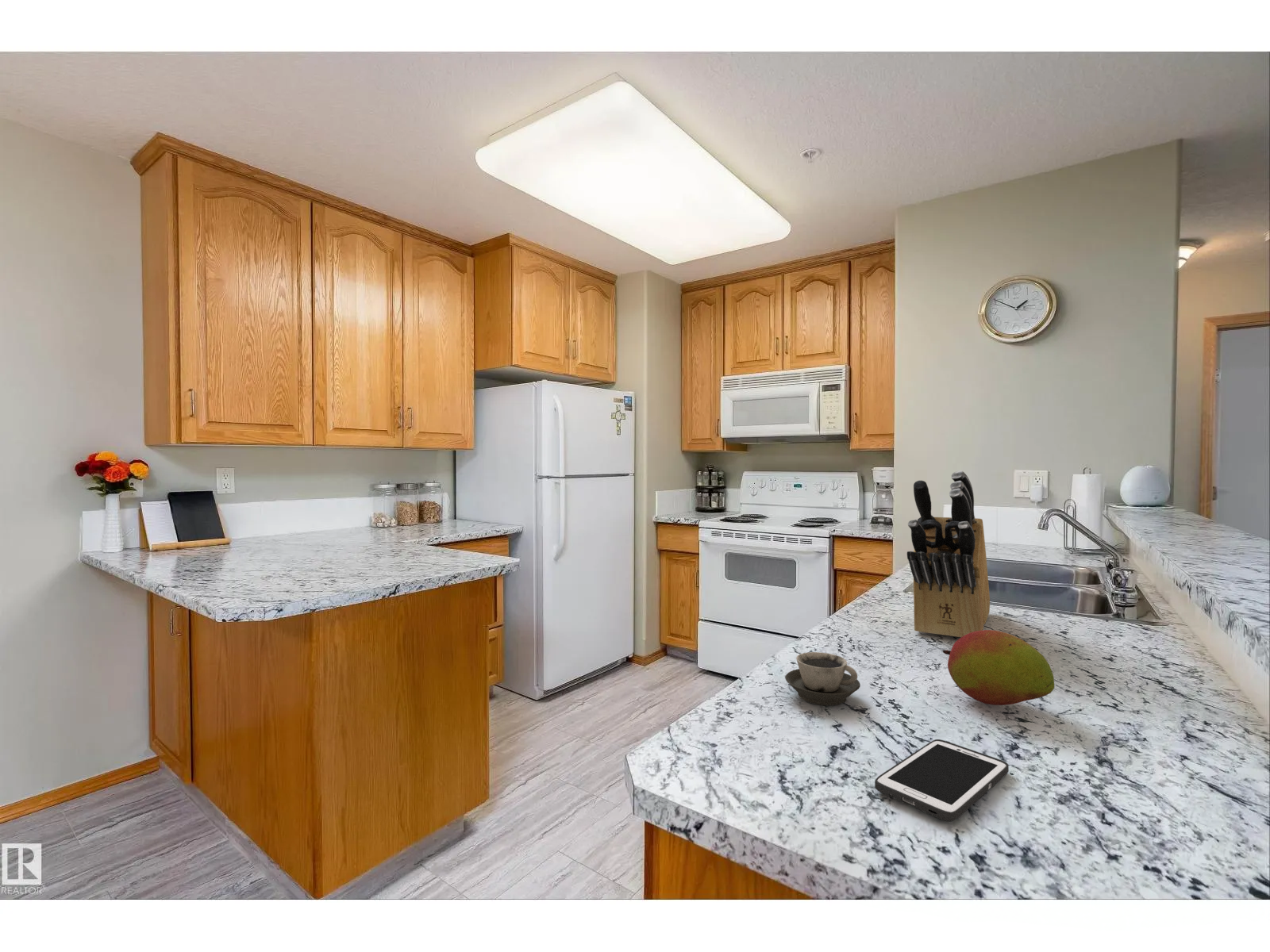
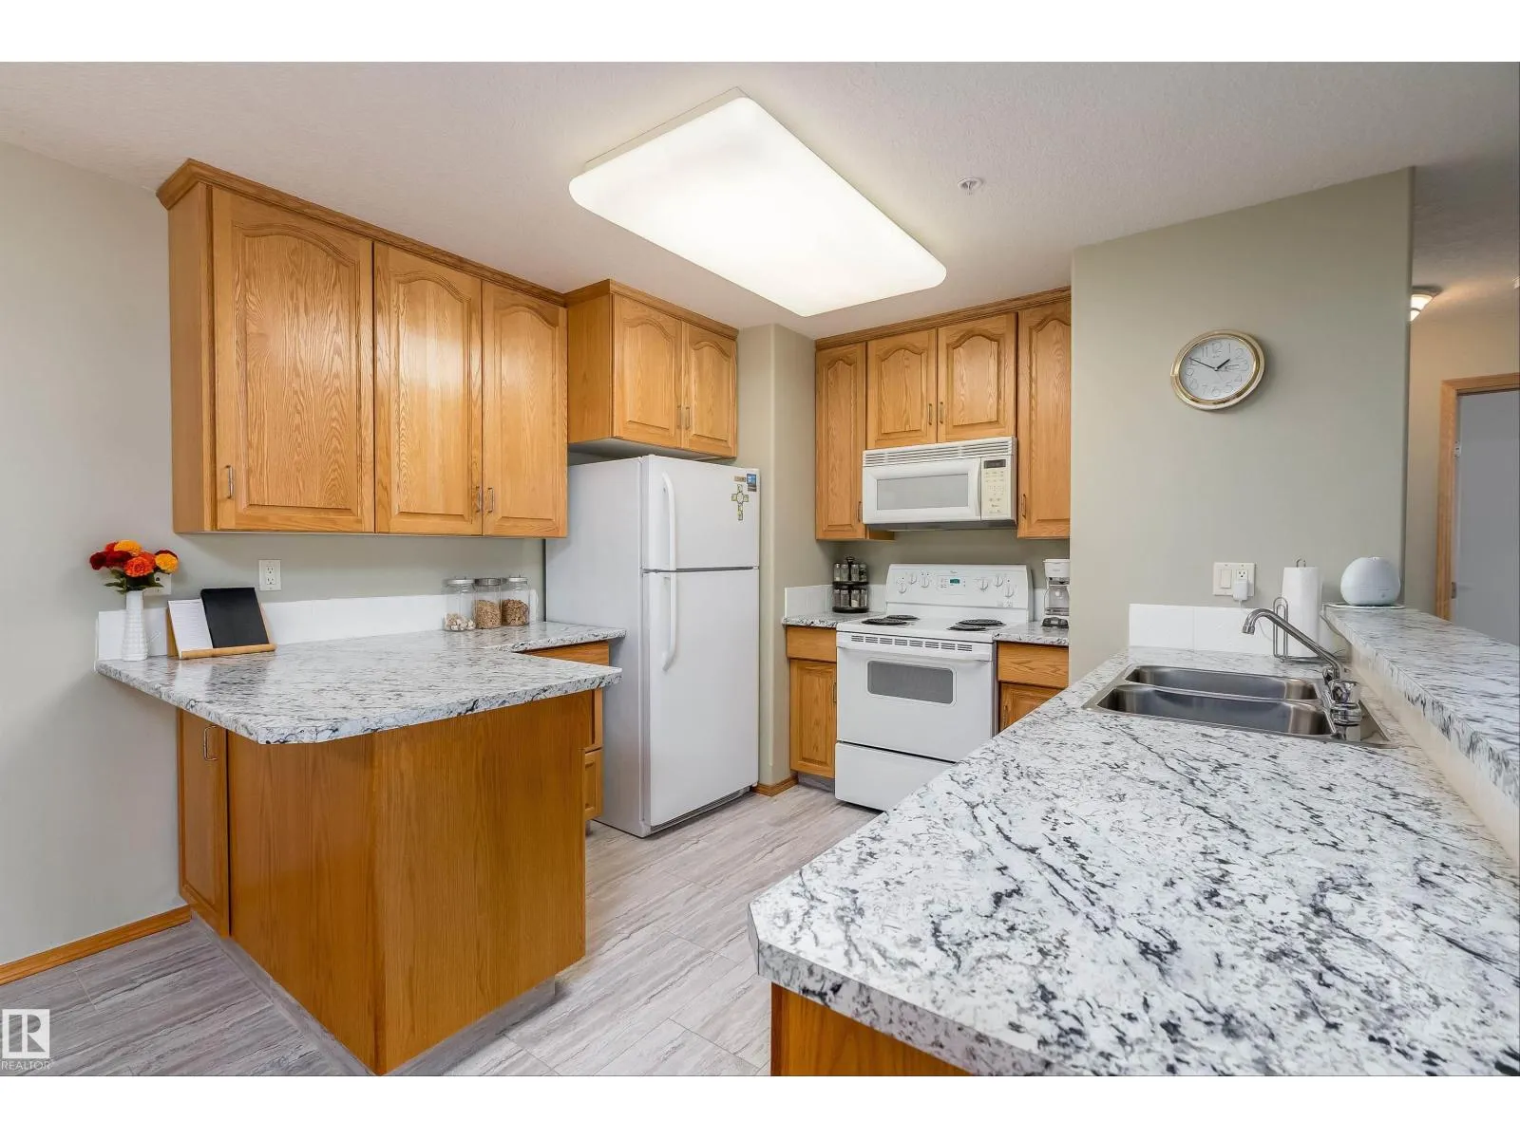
- cup [784,651,861,706]
- knife block [906,470,991,638]
- fruit [942,629,1055,706]
- cell phone [874,739,1010,823]
